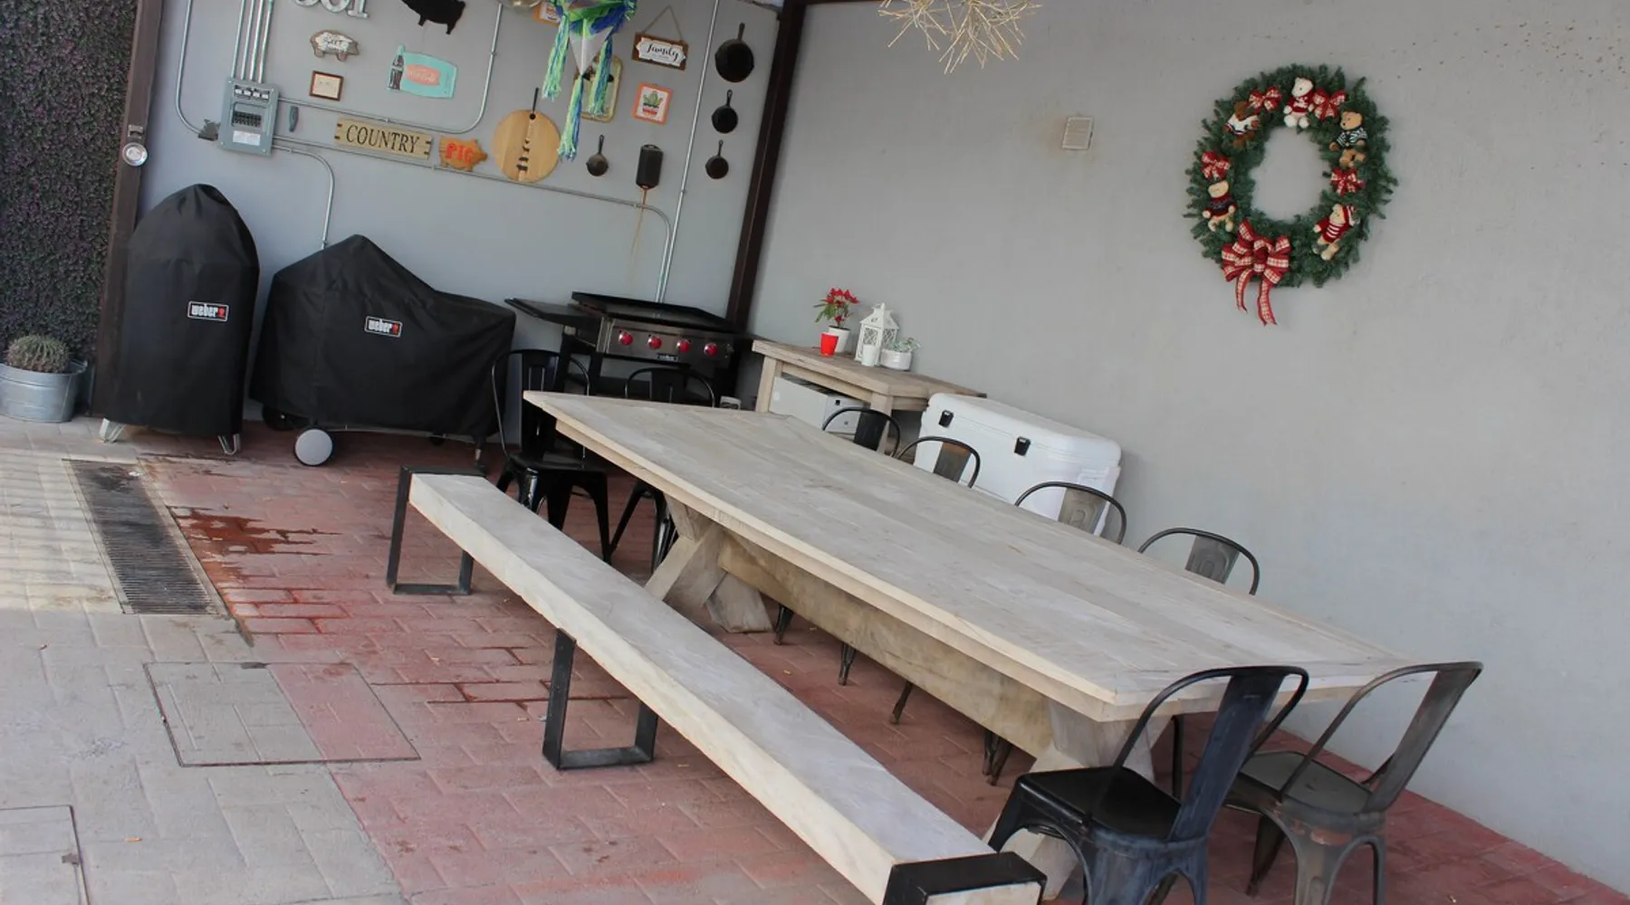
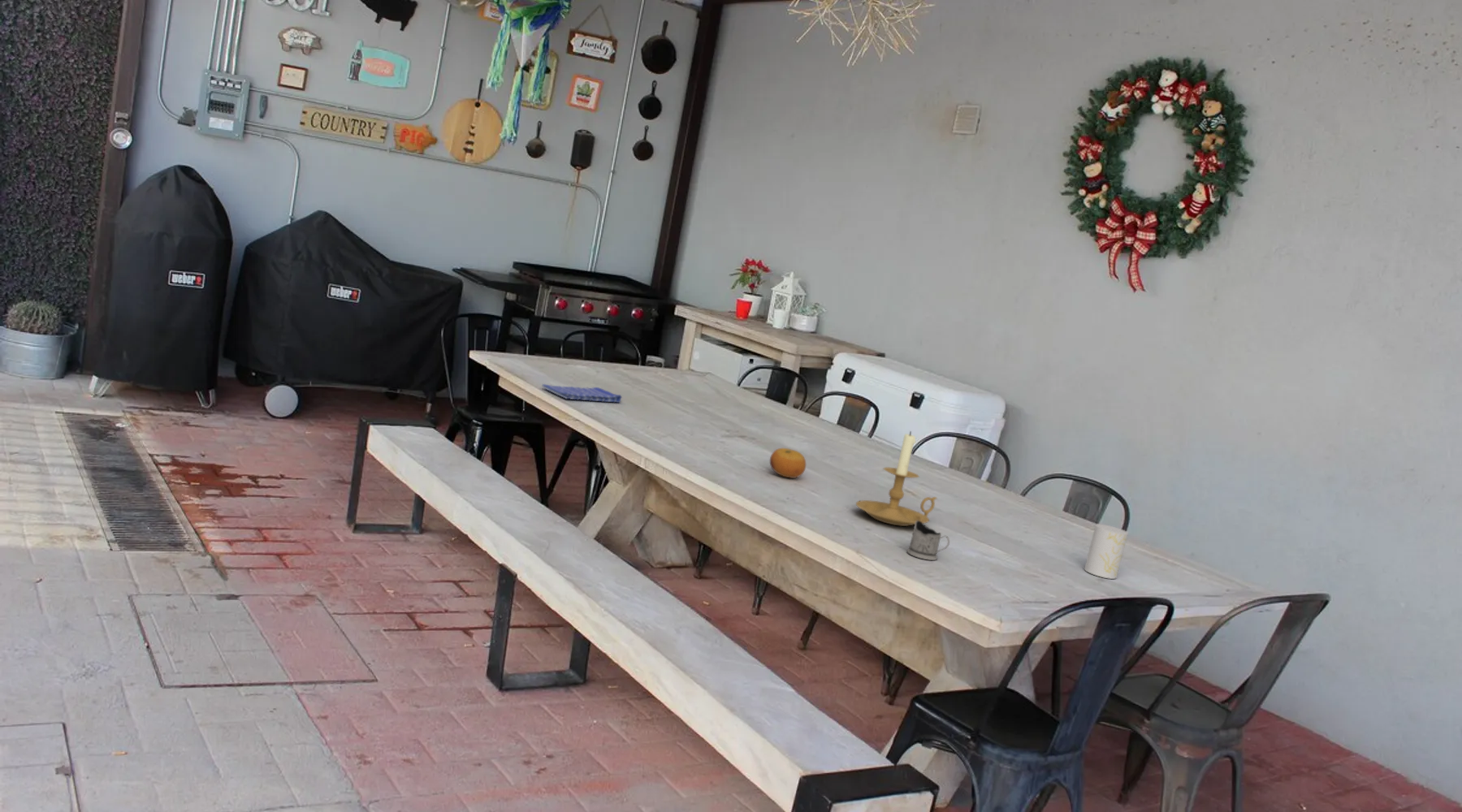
+ fruit [769,447,807,479]
+ tea glass holder [906,520,950,561]
+ candle holder [855,430,938,527]
+ dish towel [541,383,623,404]
+ cup [1084,524,1129,580]
